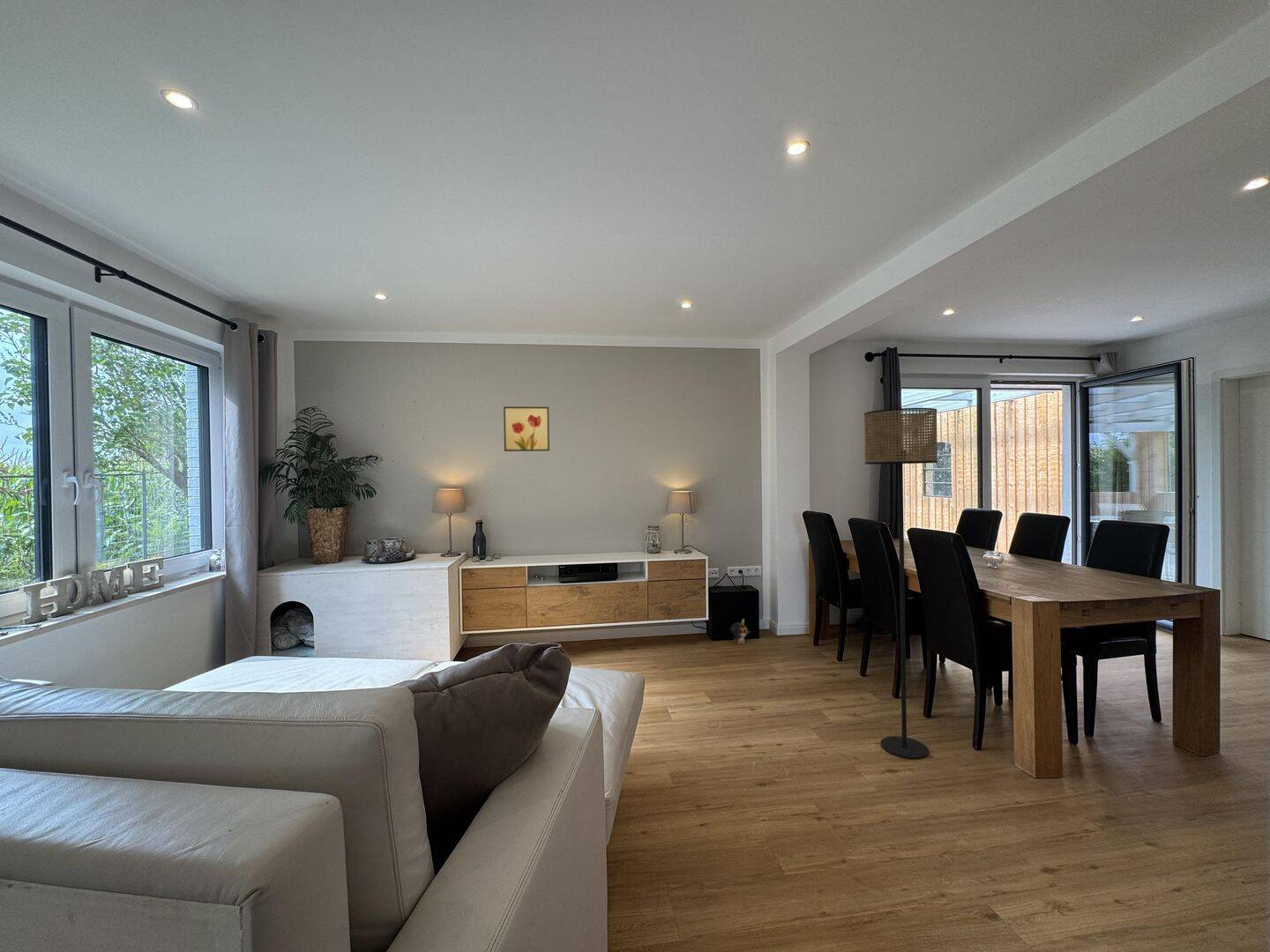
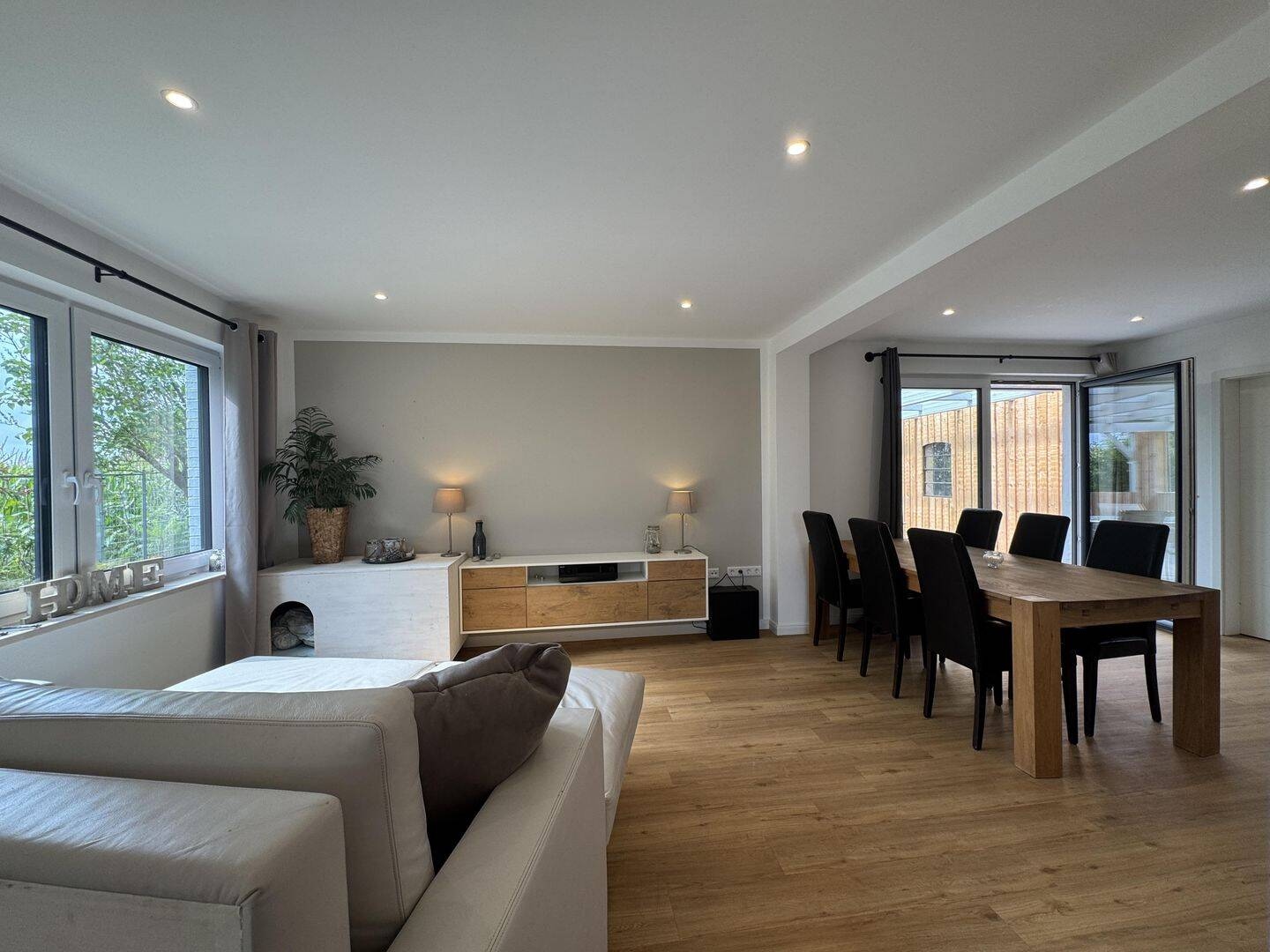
- plush toy [729,618,751,645]
- floor lamp [863,407,938,760]
- wall art [503,405,550,452]
